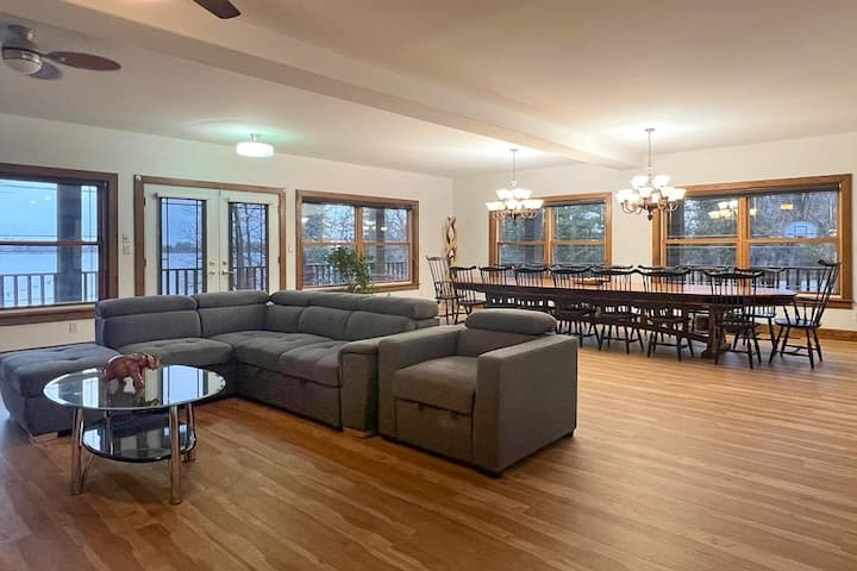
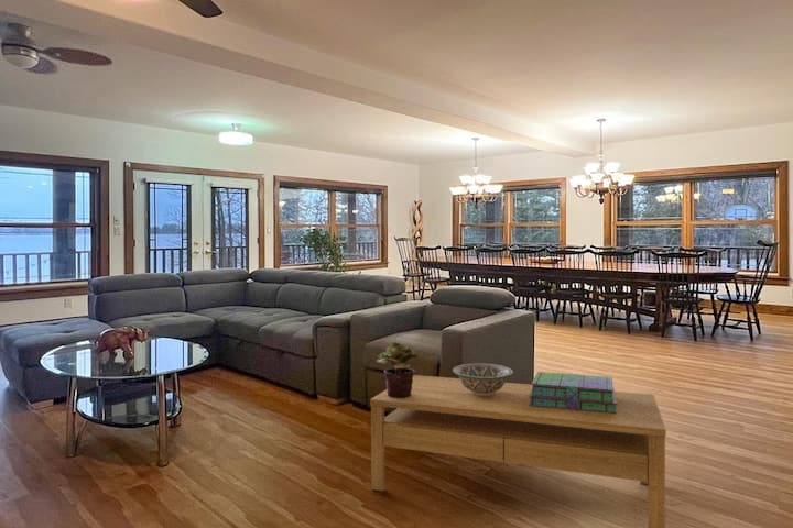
+ potted plant [374,341,419,398]
+ stack of books [530,371,617,414]
+ decorative bowl [452,362,514,396]
+ coffee table [369,374,667,528]
